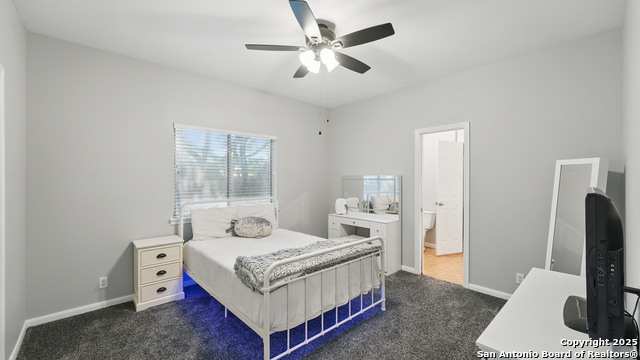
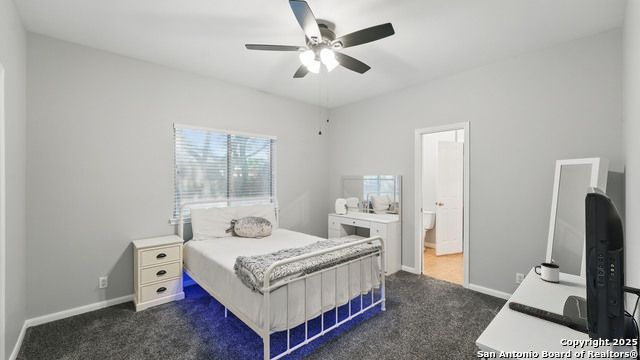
+ mug [534,262,560,284]
+ remote control [508,301,573,327]
